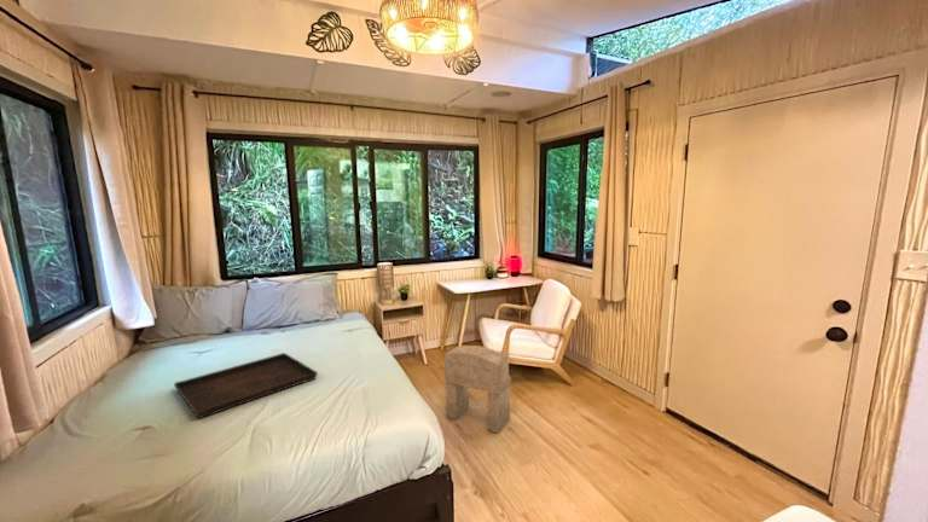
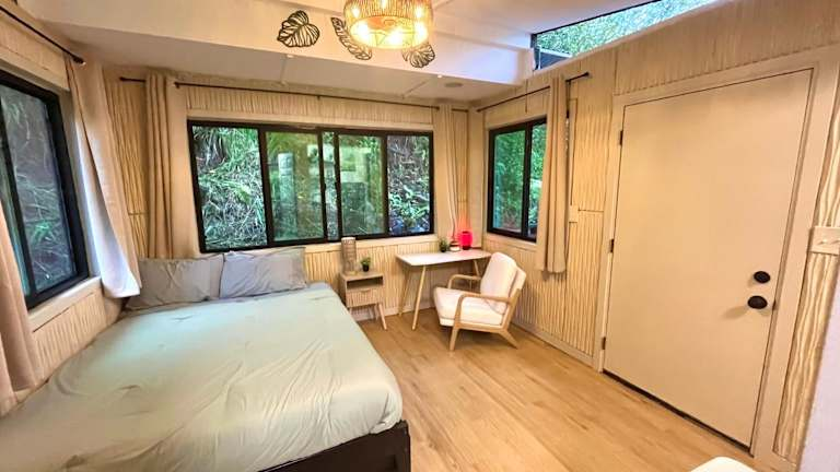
- stool [443,344,512,434]
- serving tray [173,352,319,419]
